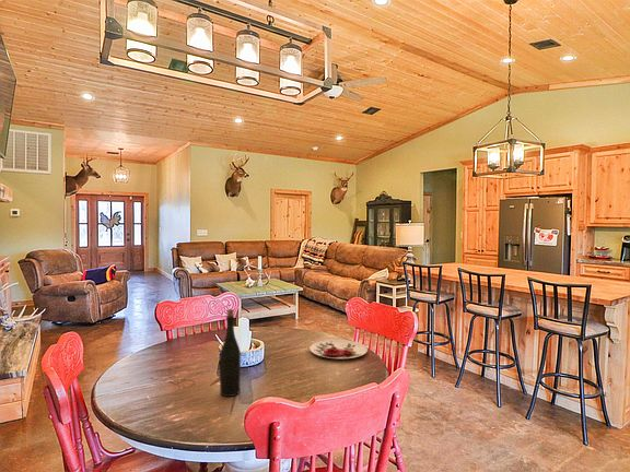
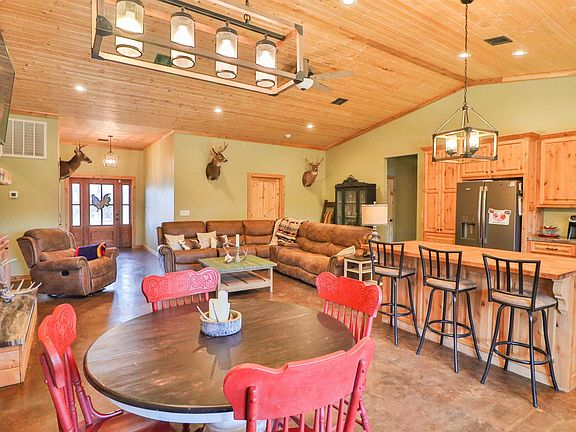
- plate [308,339,369,359]
- bottle [219,308,242,398]
